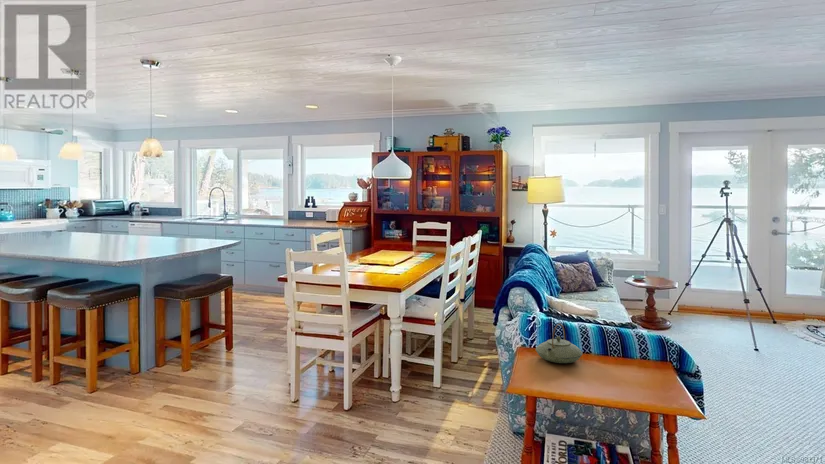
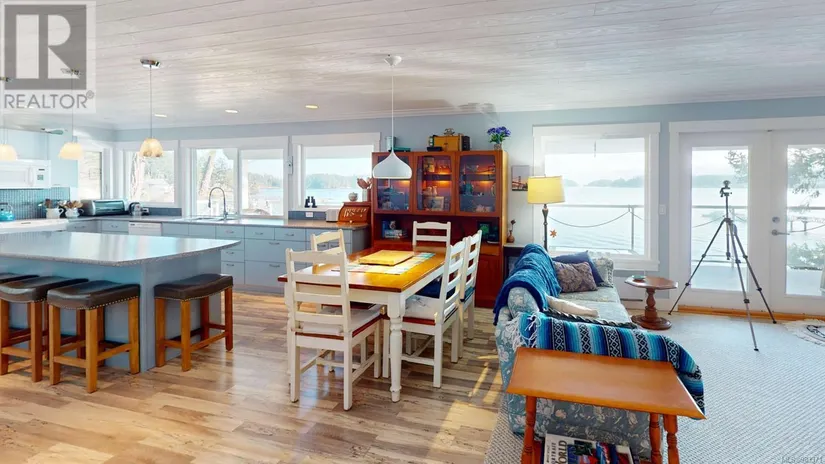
- teapot [535,323,583,364]
